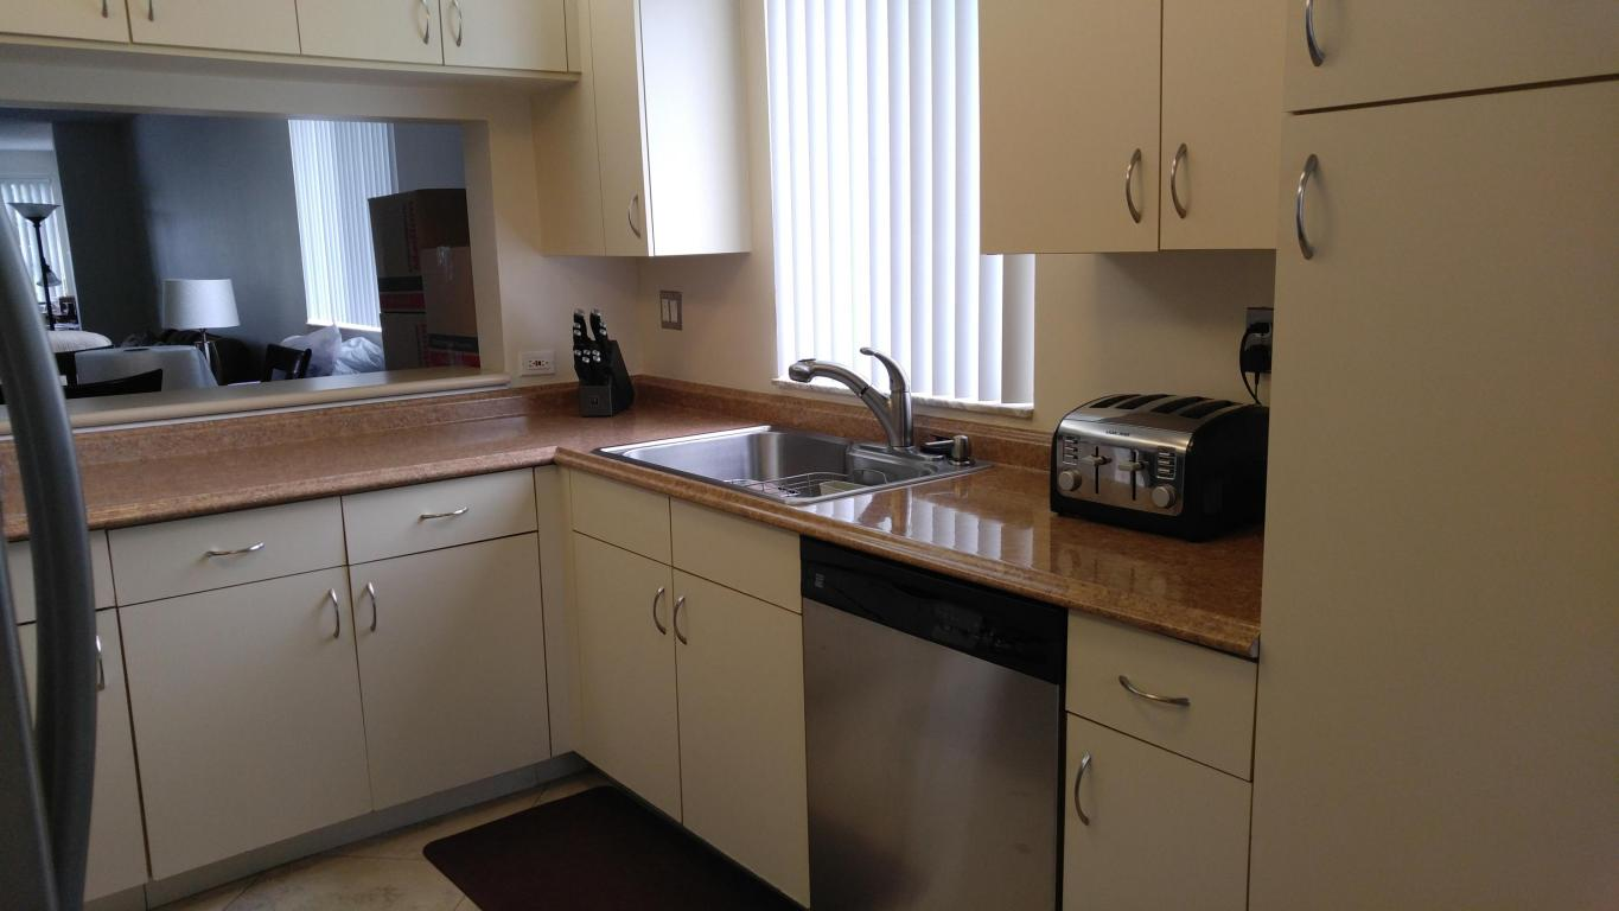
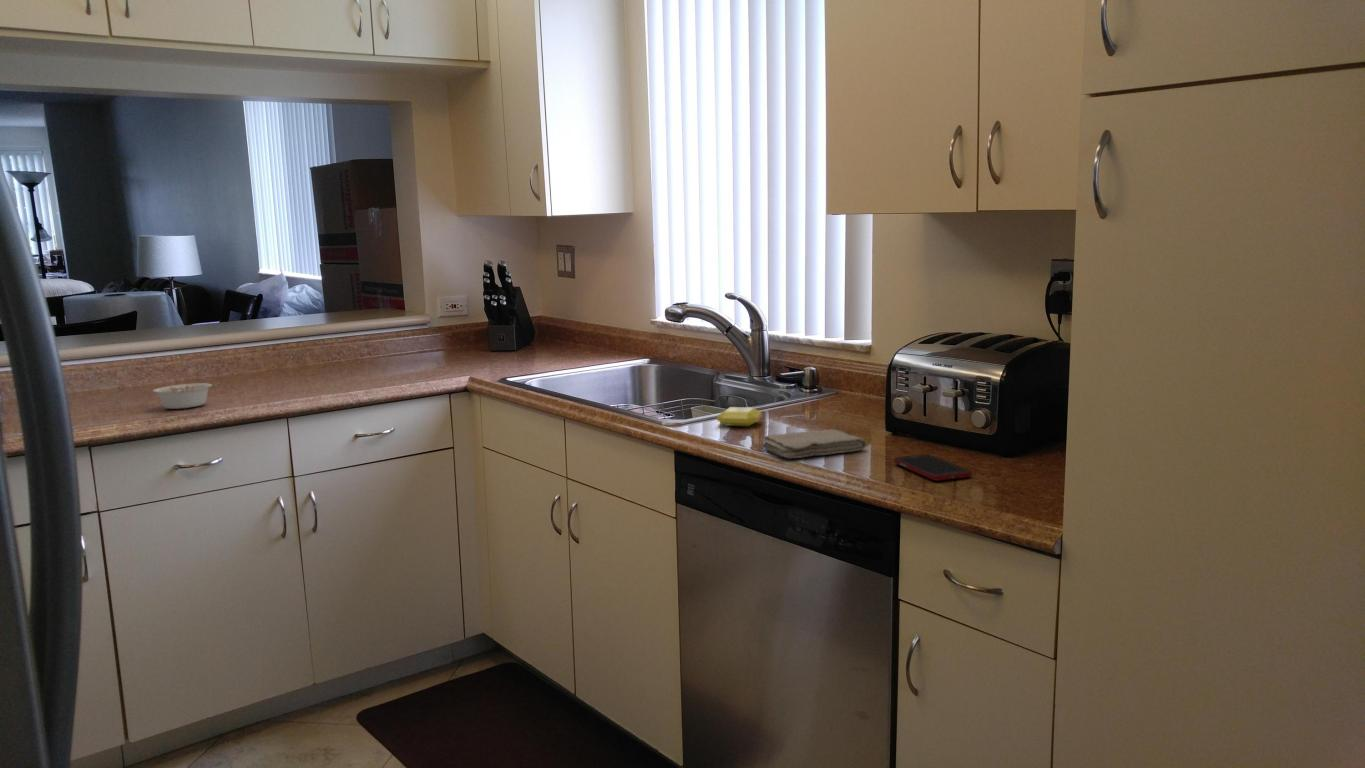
+ washcloth [761,428,868,459]
+ soap bar [716,406,763,427]
+ legume [152,381,221,410]
+ cell phone [893,453,973,482]
